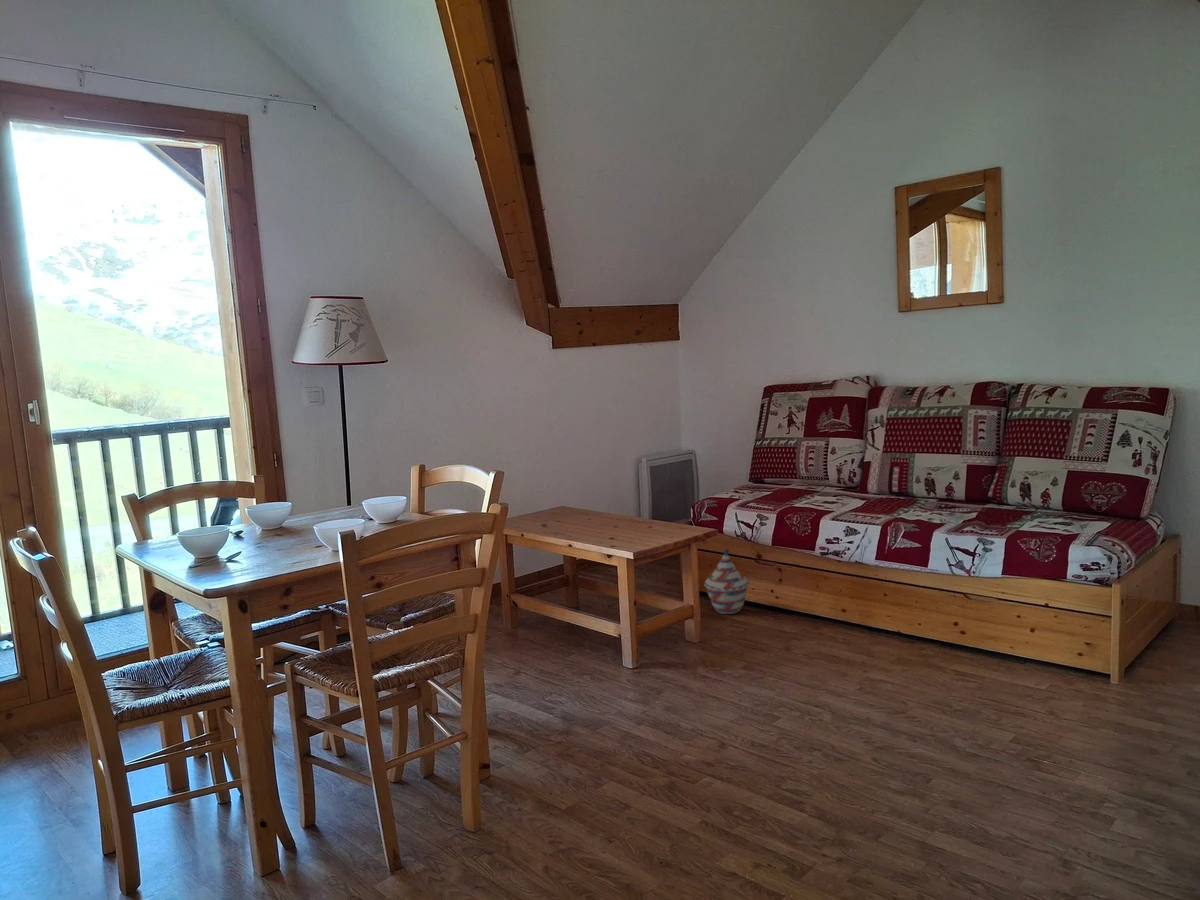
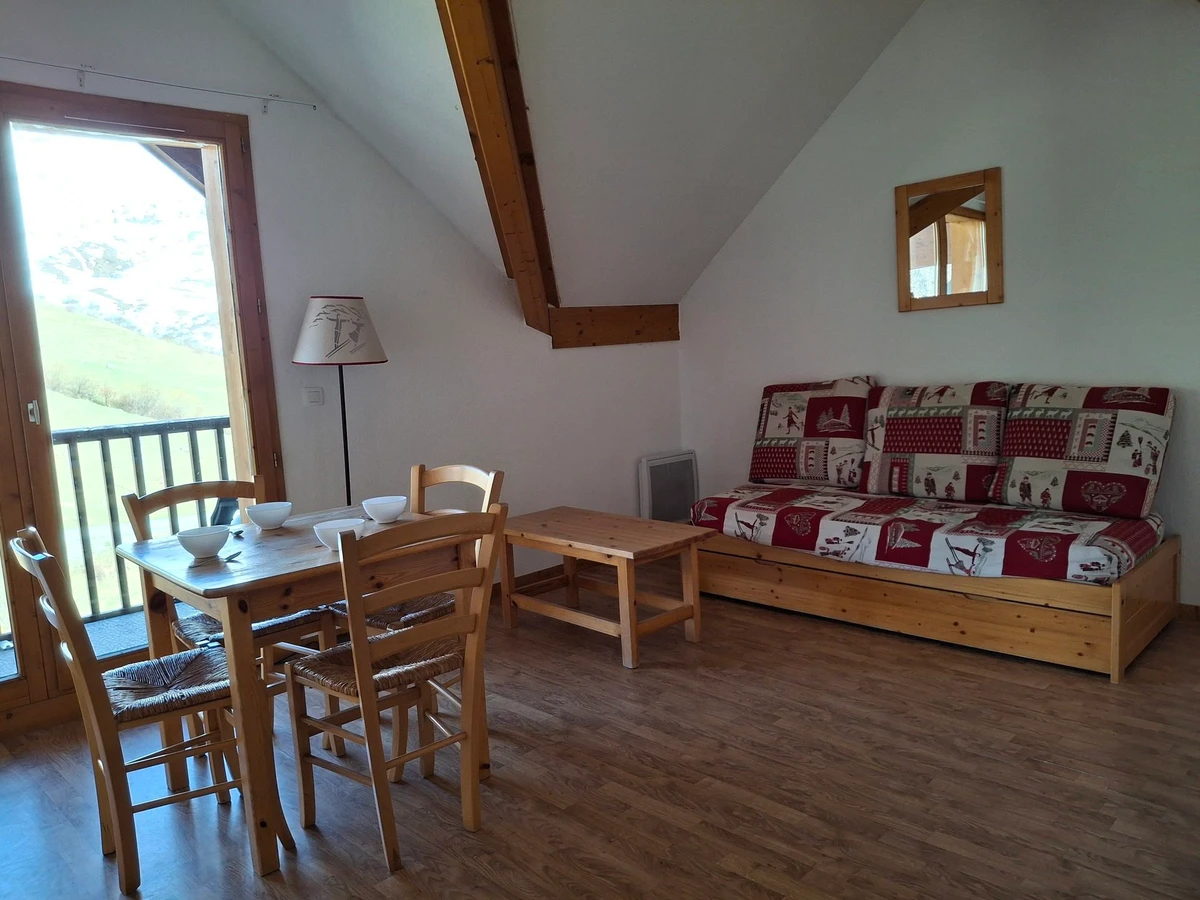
- woven basket [703,547,750,615]
